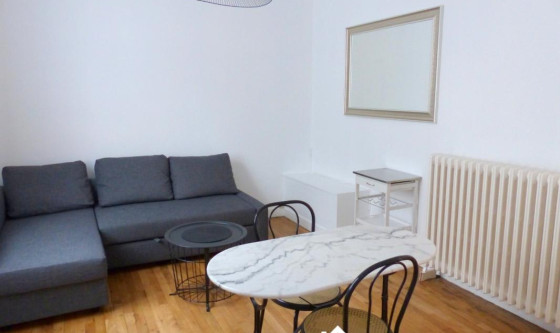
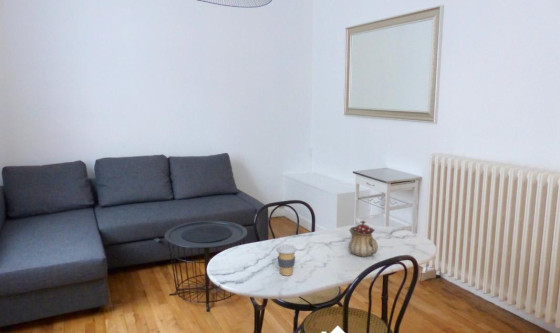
+ teapot [348,220,379,258]
+ coffee cup [275,243,298,276]
